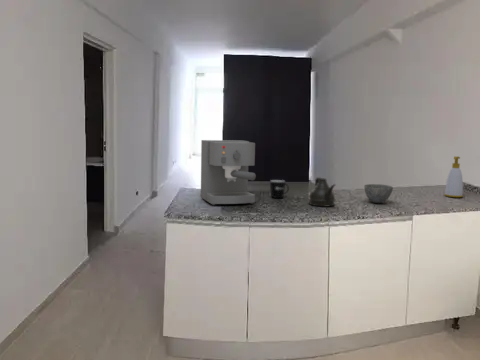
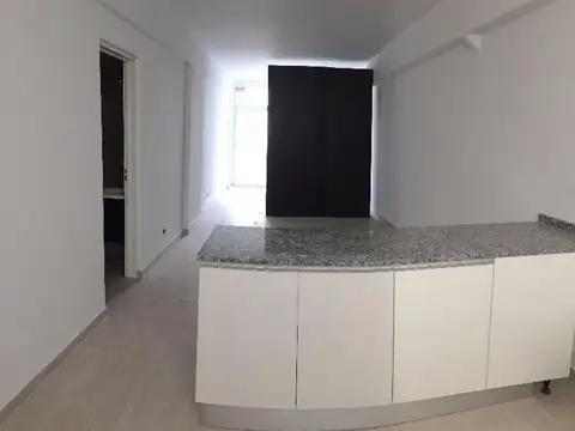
- teapot [307,176,337,207]
- coffee maker [200,139,257,206]
- bowl [363,183,394,204]
- soap bottle [444,155,464,198]
- mug [269,179,290,199]
